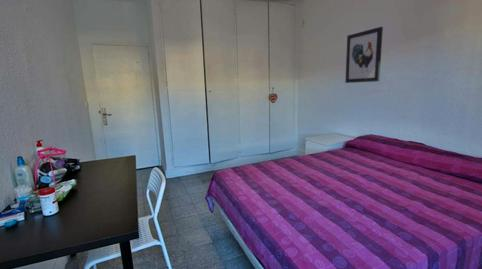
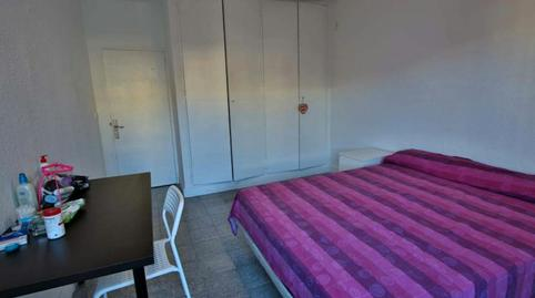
- wall art [344,26,384,84]
